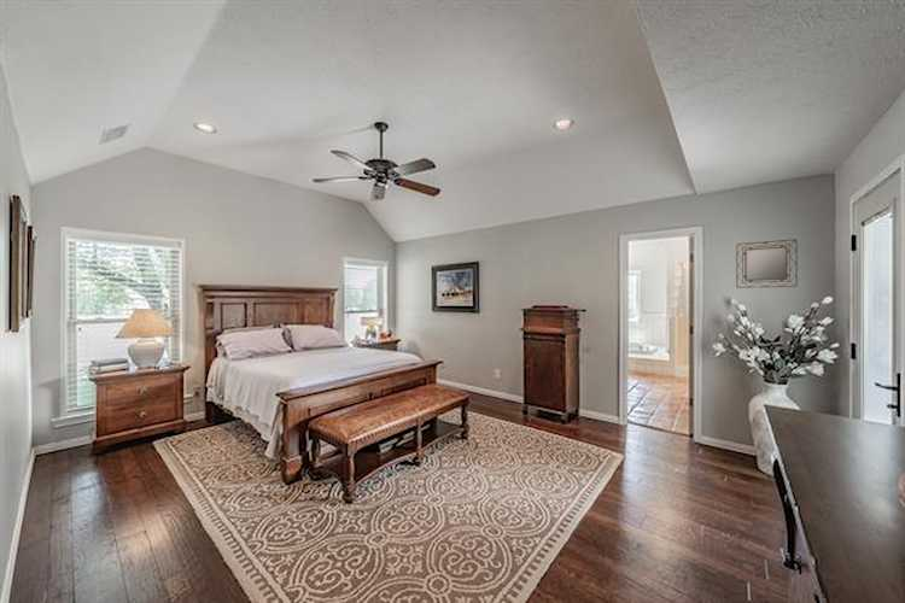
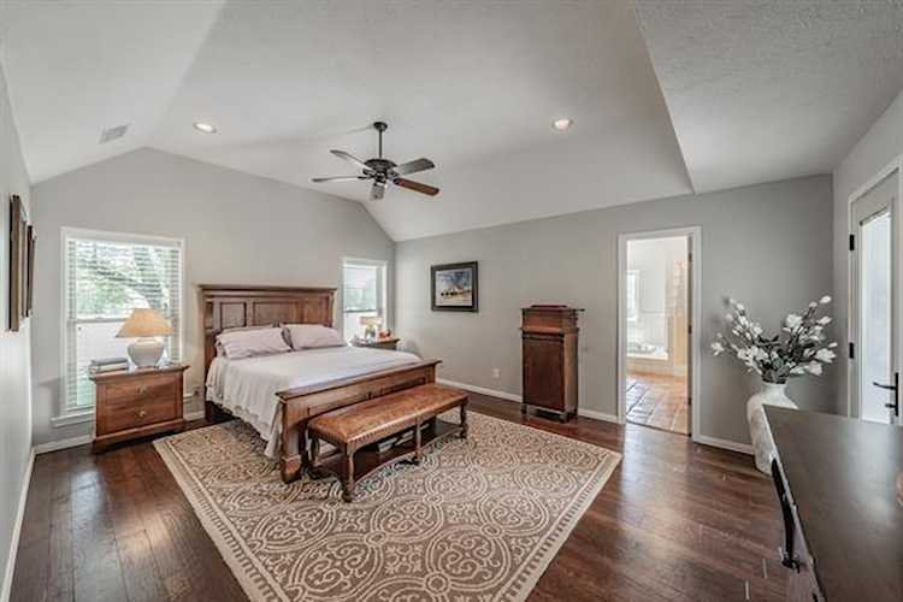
- home mirror [735,238,799,289]
